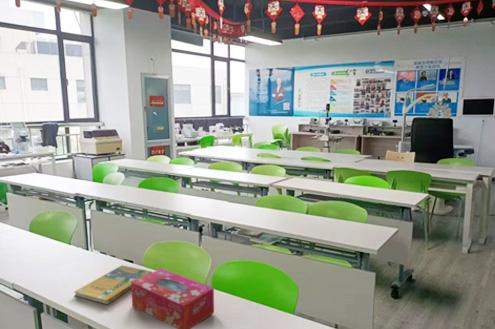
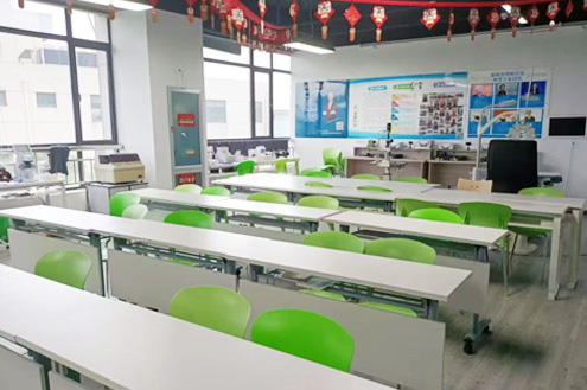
- booklet [73,264,153,305]
- tissue box [131,267,215,329]
